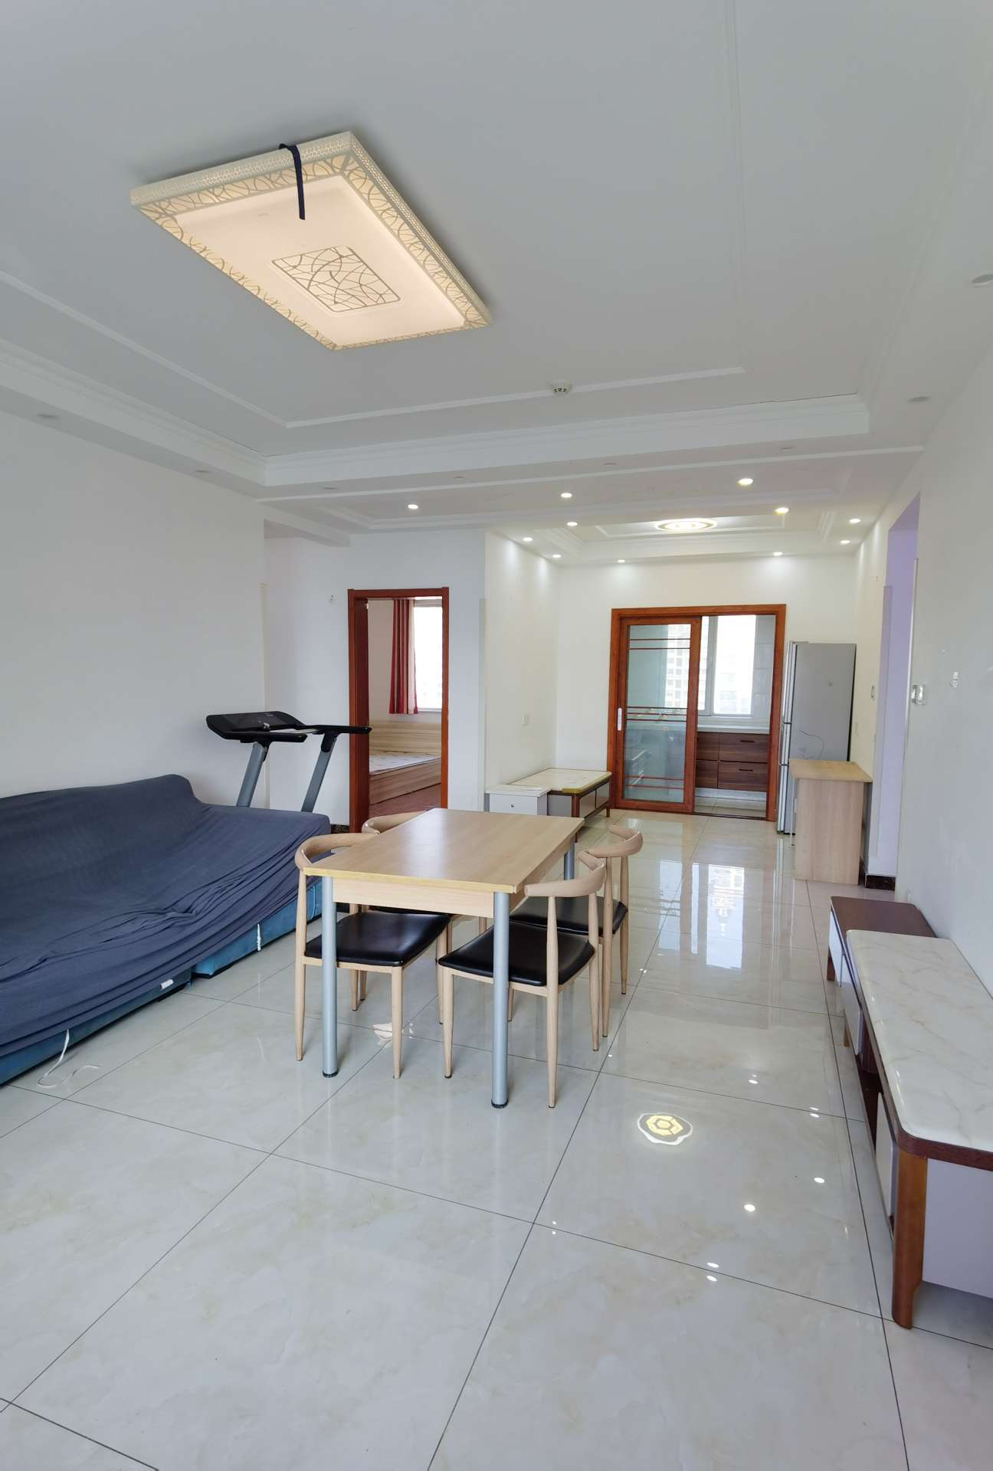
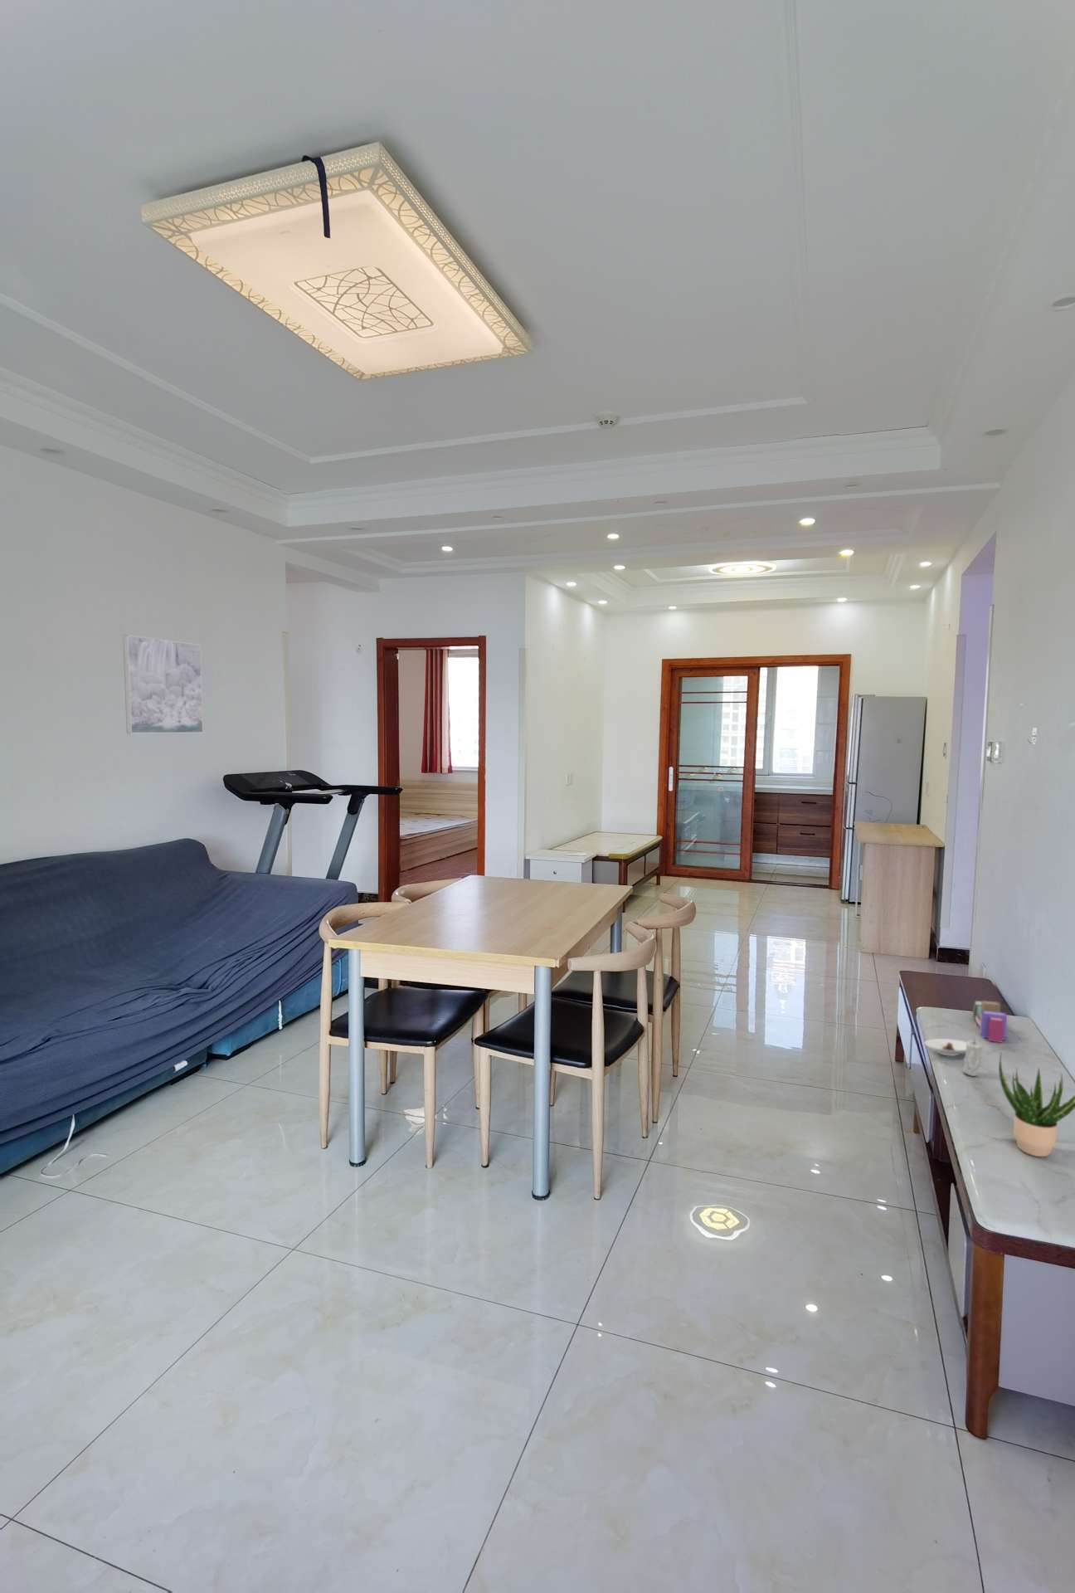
+ candle [961,1035,984,1077]
+ saucer [924,1038,967,1057]
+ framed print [122,633,204,734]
+ potted plant [998,1051,1075,1158]
+ book [972,999,1008,1044]
